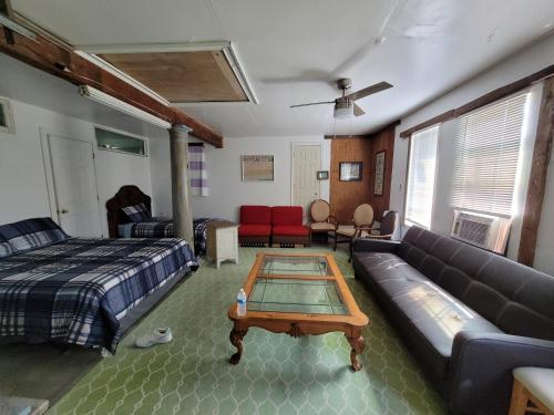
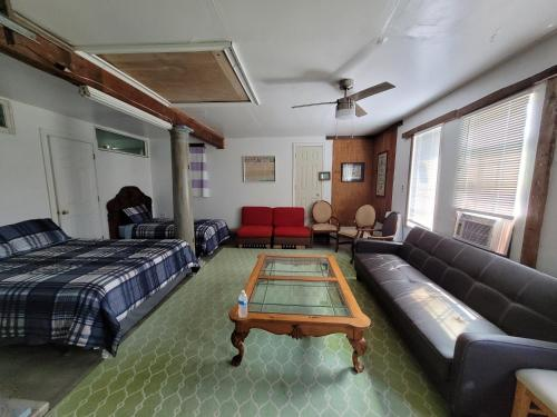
- sneaker [134,326,173,347]
- nightstand [204,219,242,270]
